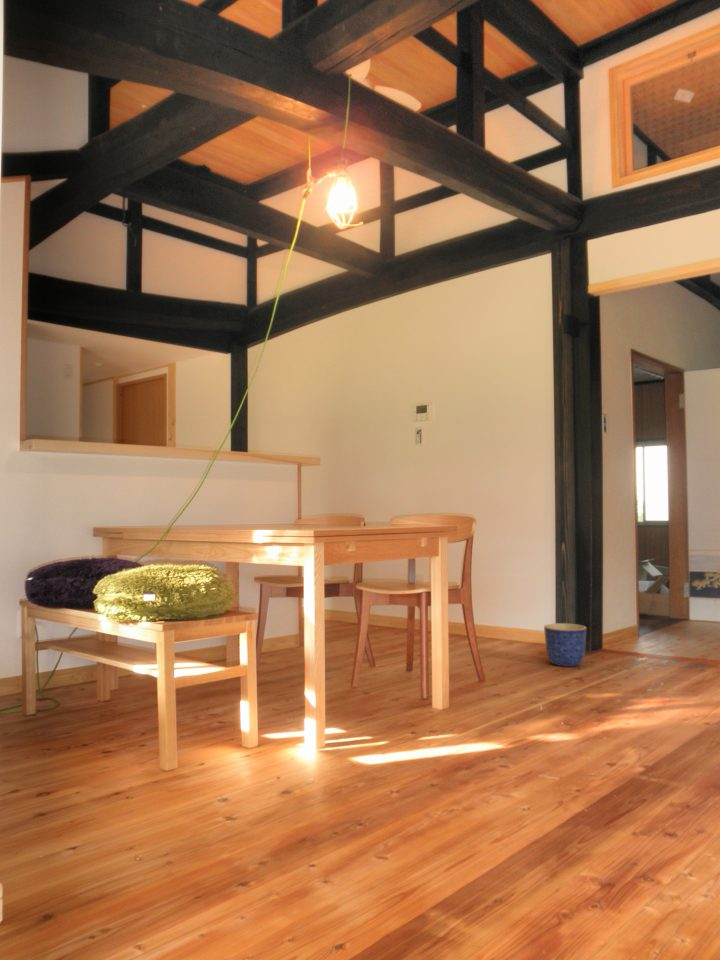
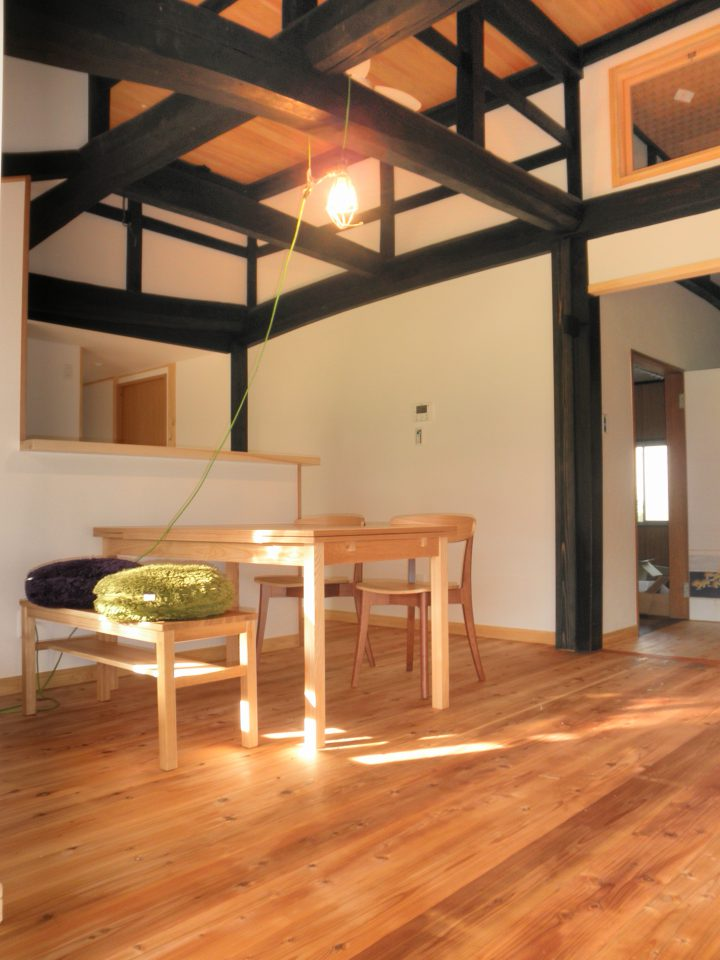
- planter [543,622,588,667]
